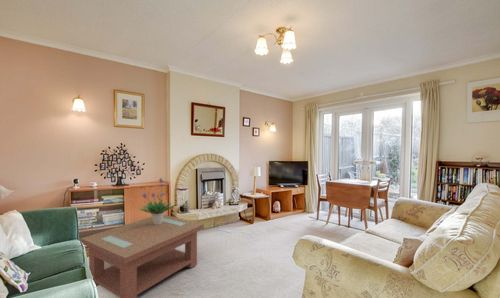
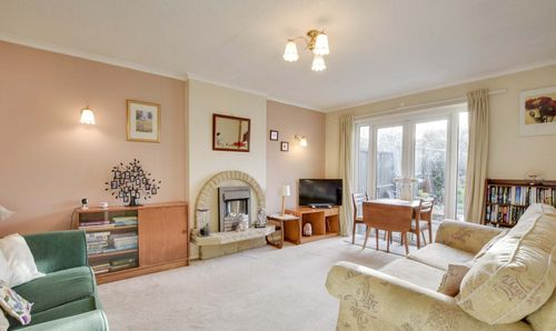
- coffee table [79,214,205,298]
- potted plant [138,177,175,224]
